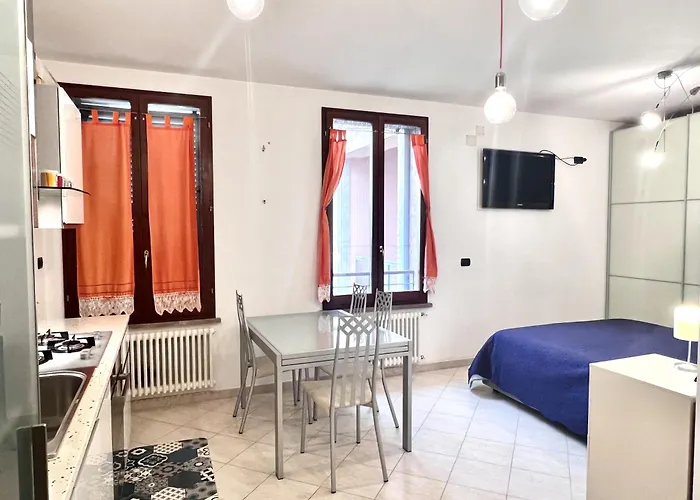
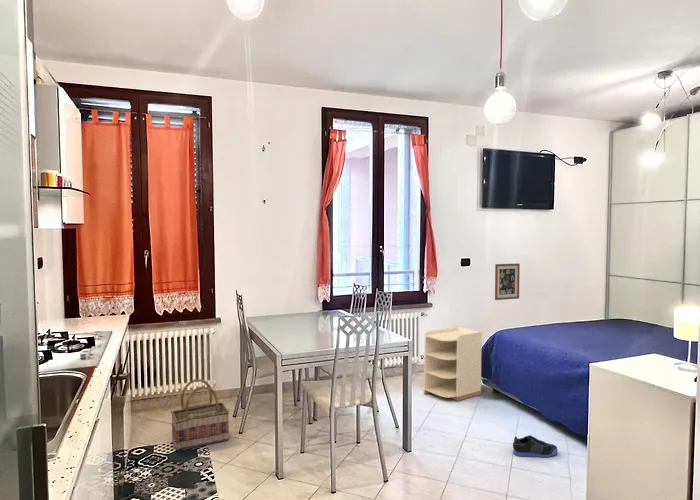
+ sneaker [512,434,559,458]
+ wall art [494,262,521,301]
+ basket [170,378,230,452]
+ nightstand [423,326,483,402]
